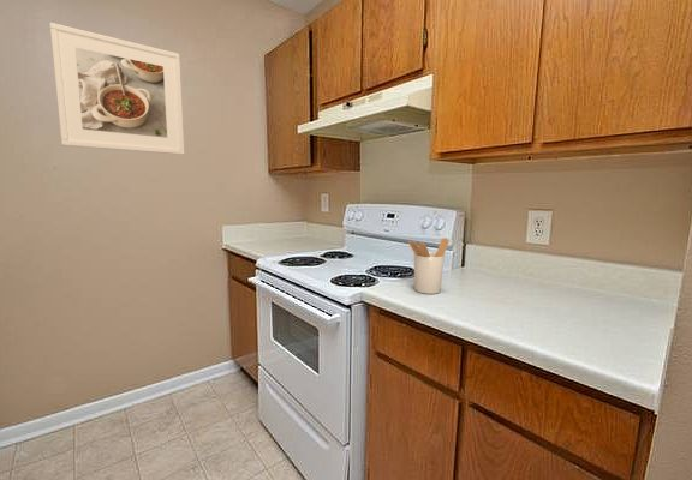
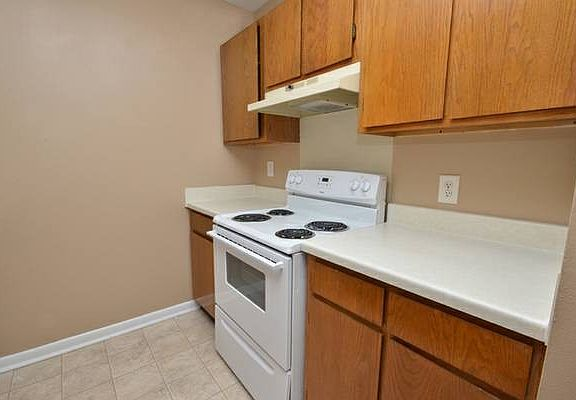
- utensil holder [407,236,449,295]
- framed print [48,22,186,156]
